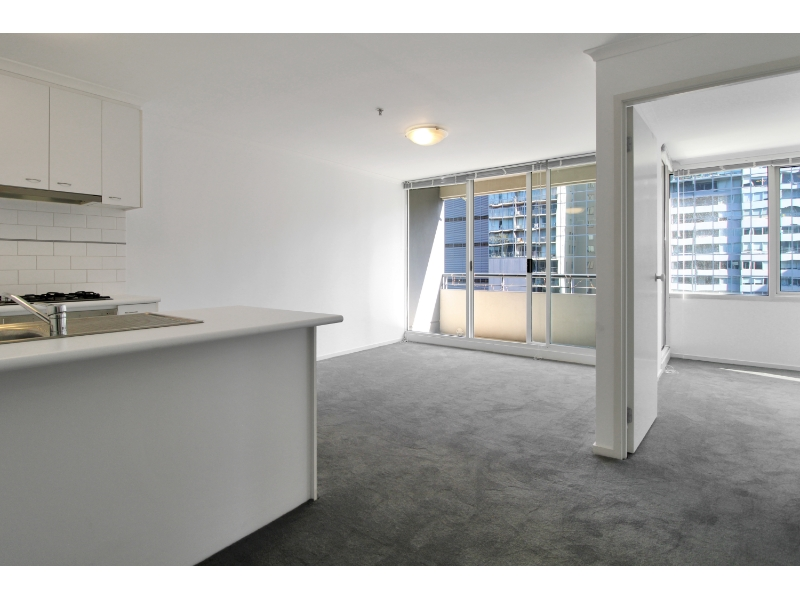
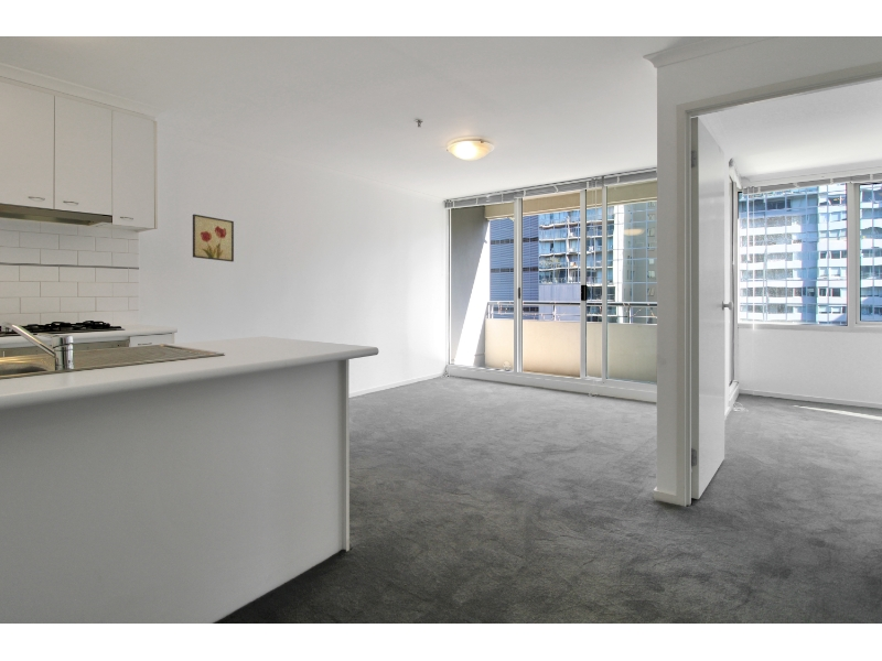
+ wall art [192,214,235,263]
